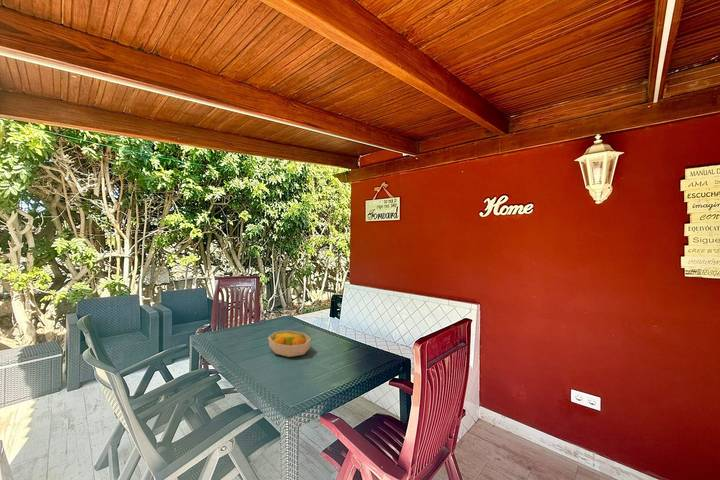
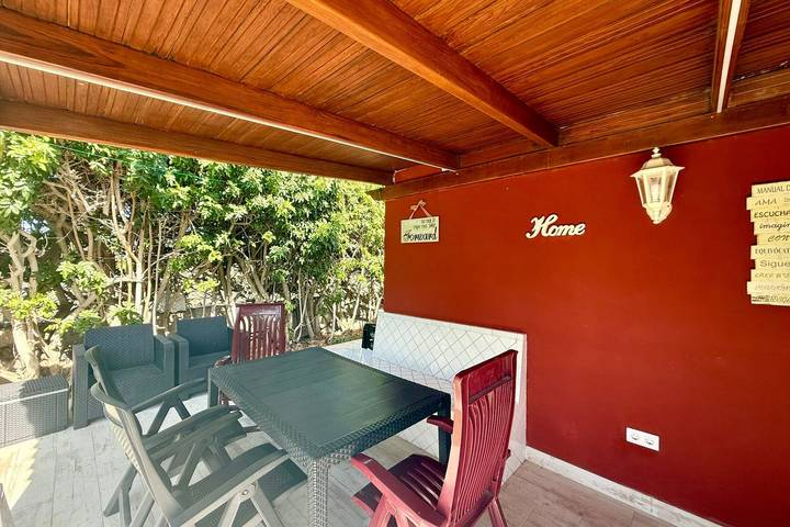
- fruit bowl [267,330,312,358]
